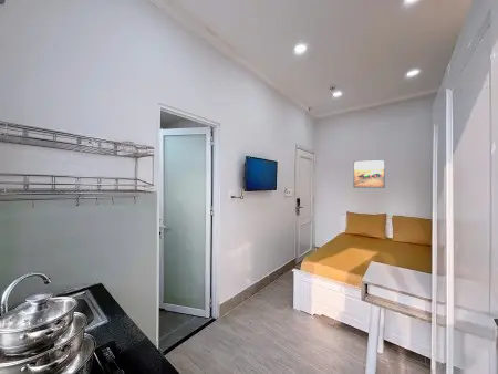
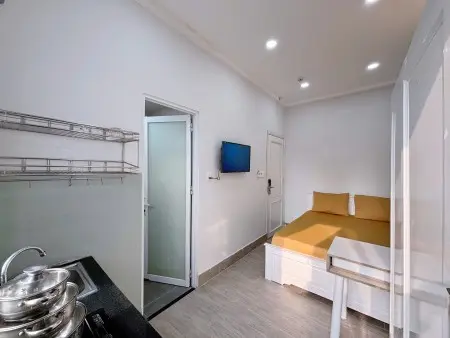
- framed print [352,158,386,189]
